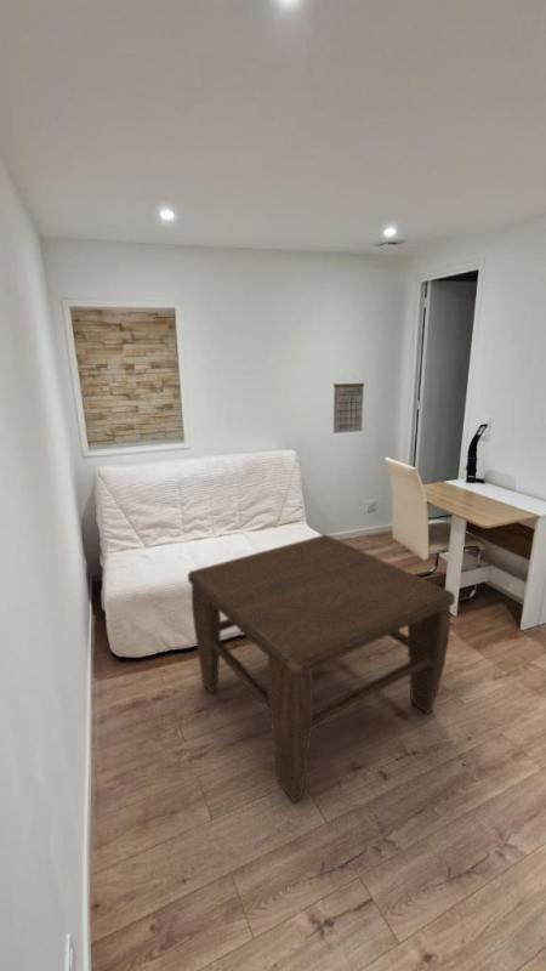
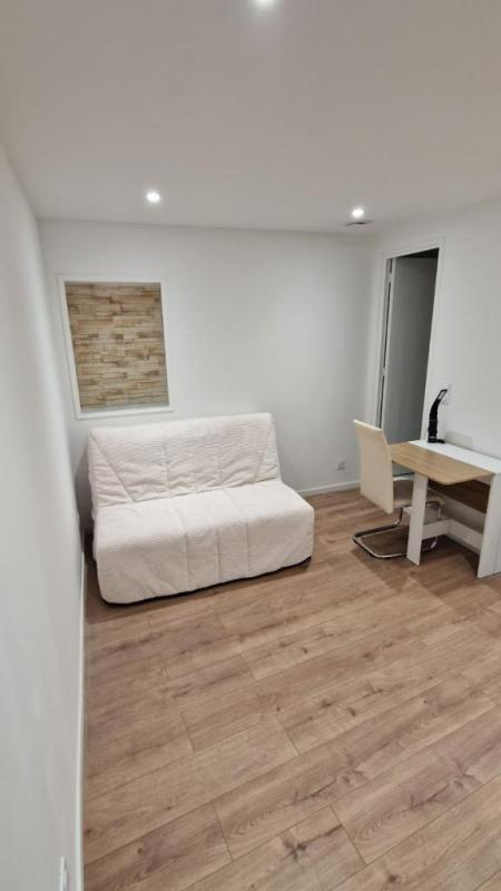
- coffee table [187,533,456,804]
- calendar [332,374,365,435]
